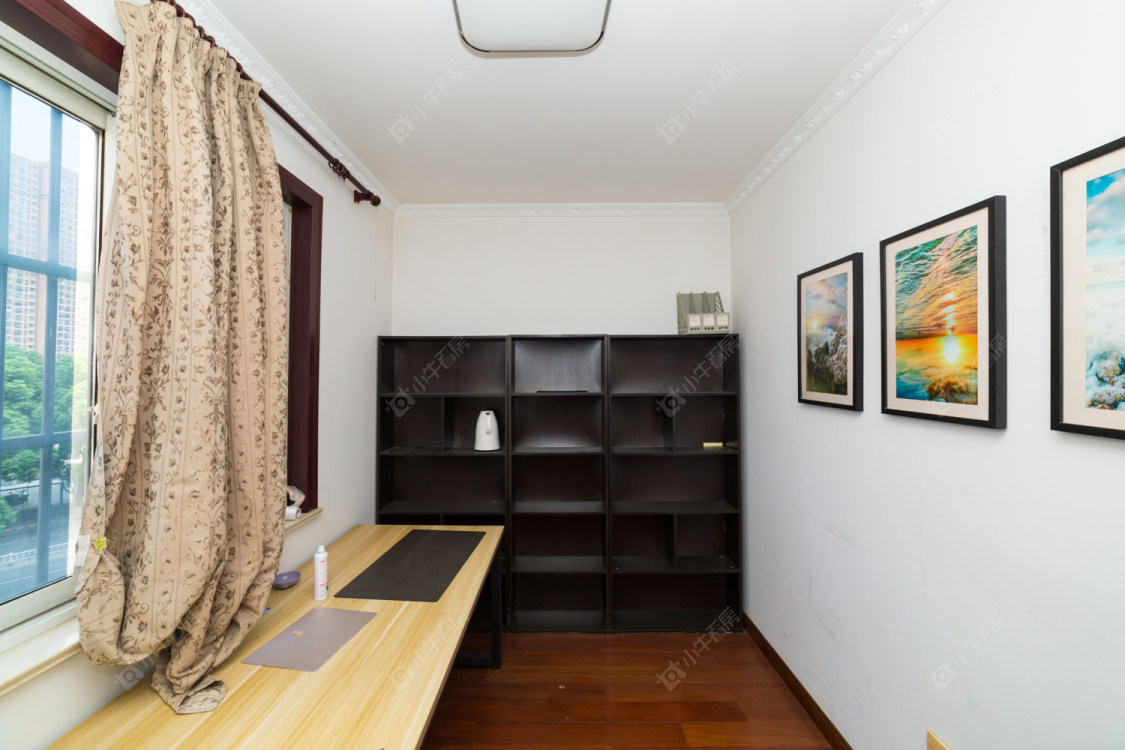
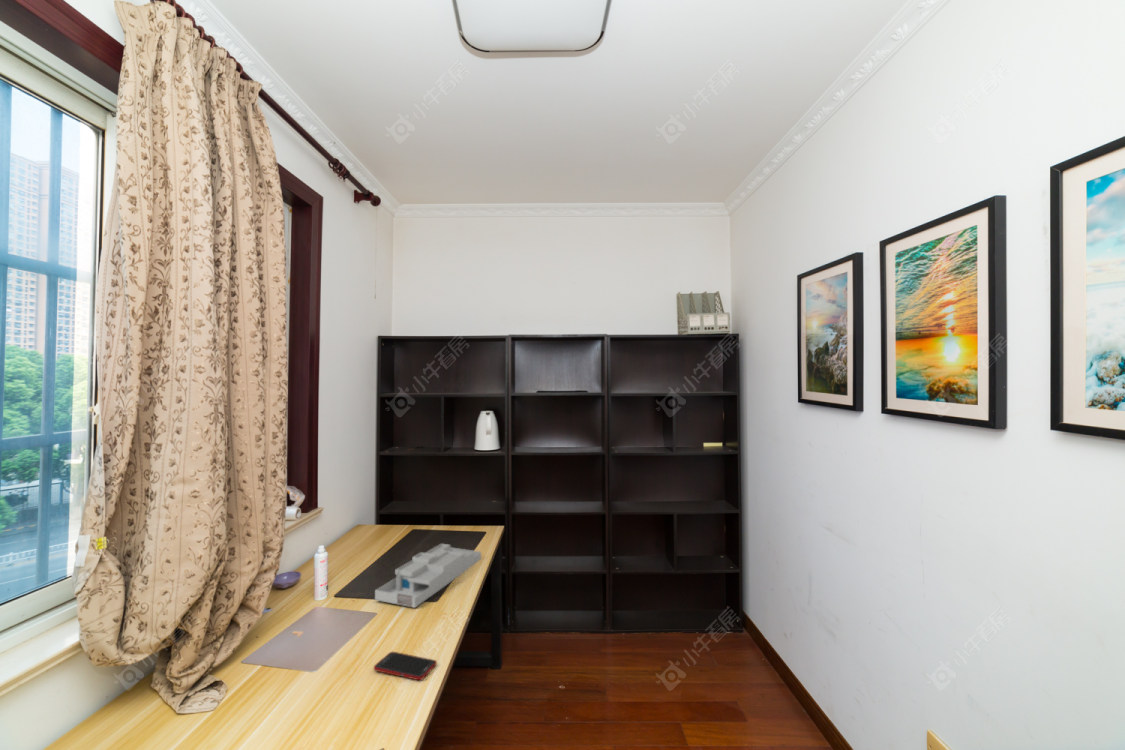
+ desk organizer [374,543,482,609]
+ cell phone [373,651,438,681]
